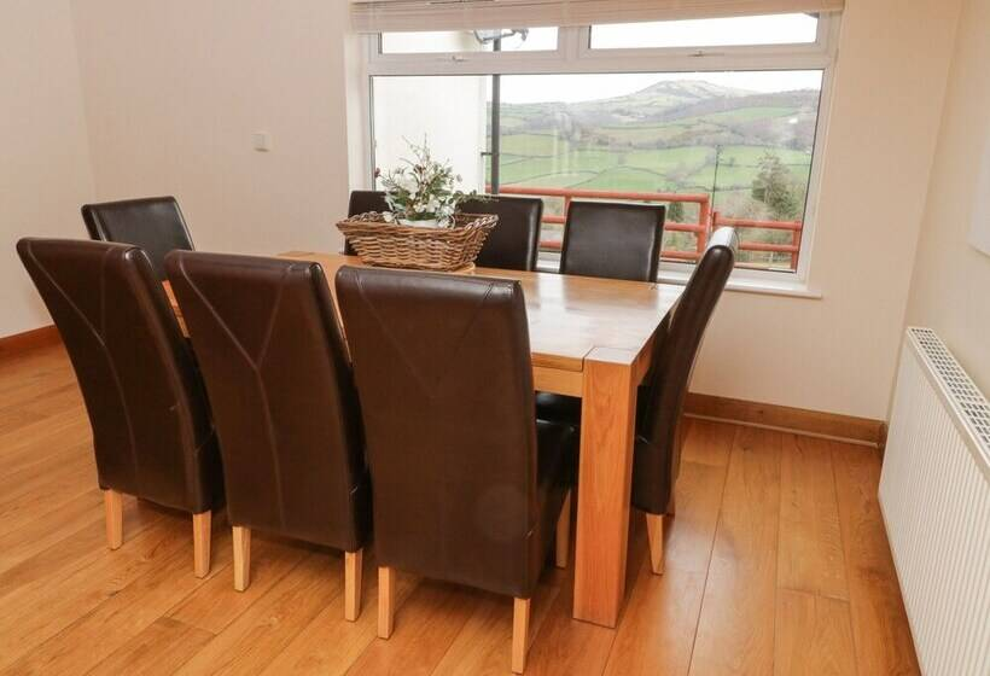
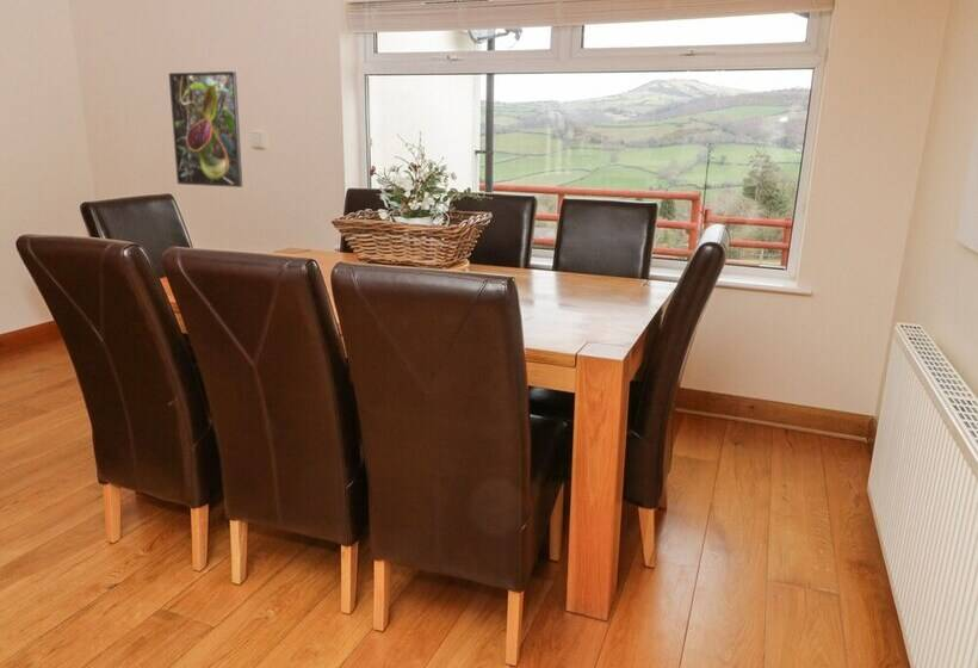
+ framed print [168,70,243,188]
